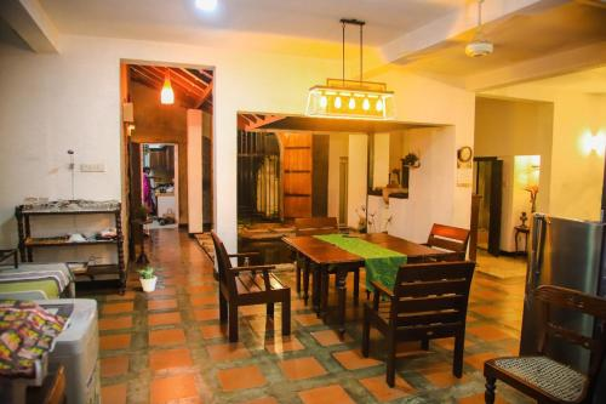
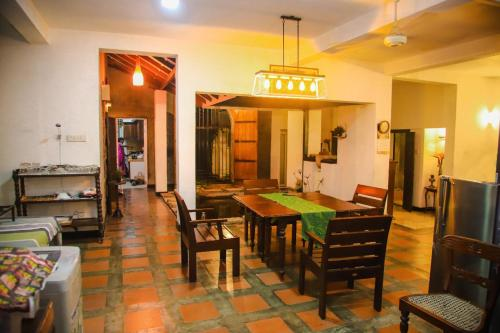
- potted plant [133,266,165,292]
